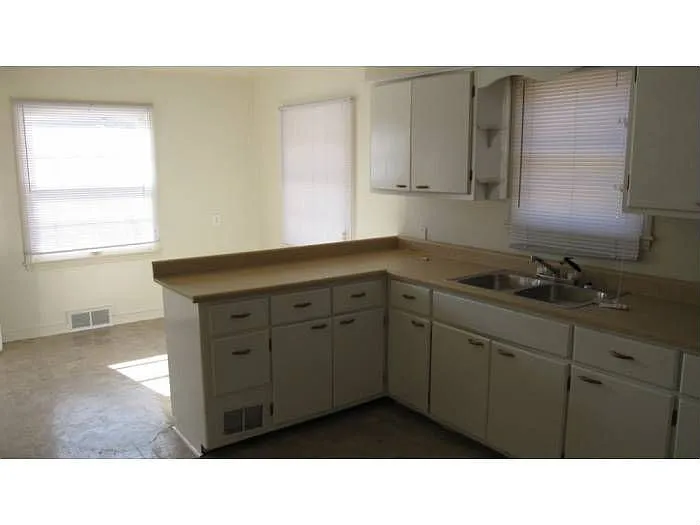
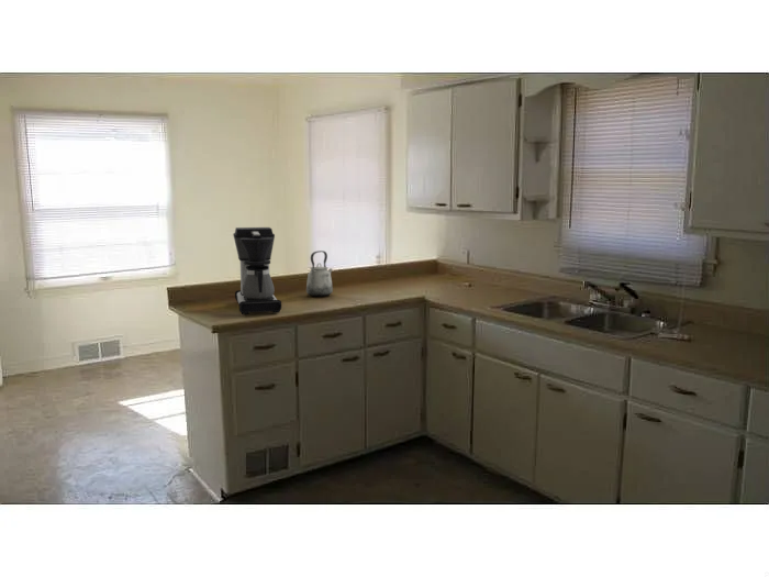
+ kettle [305,249,334,298]
+ coffee maker [232,226,282,315]
